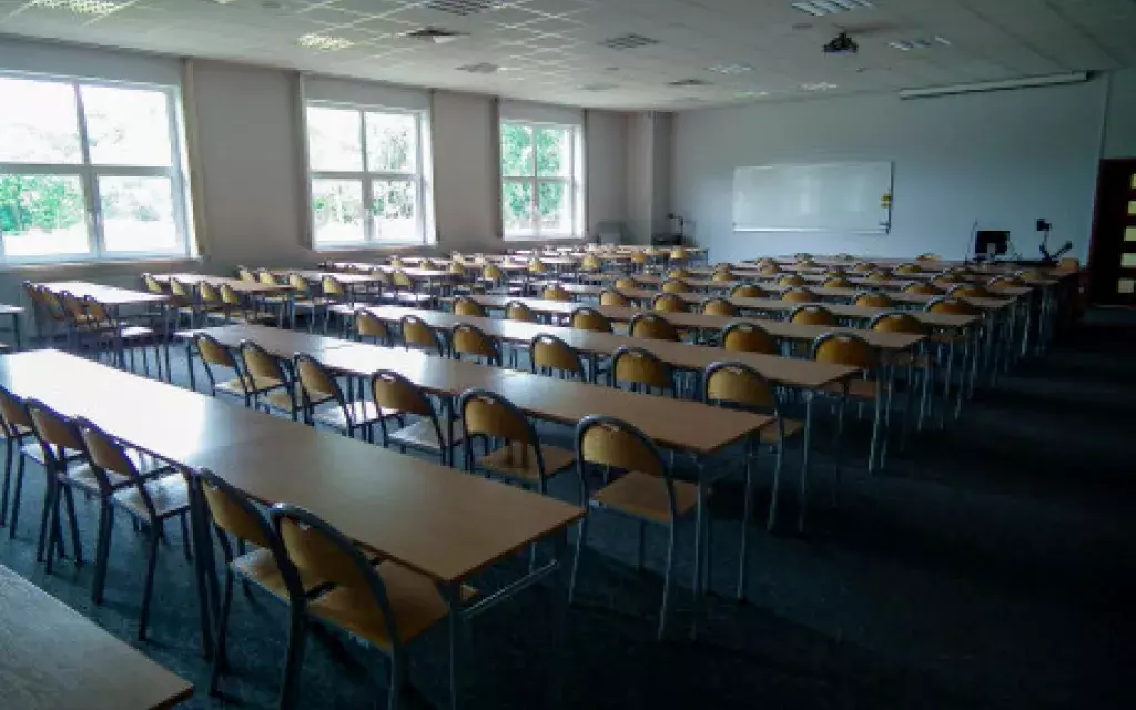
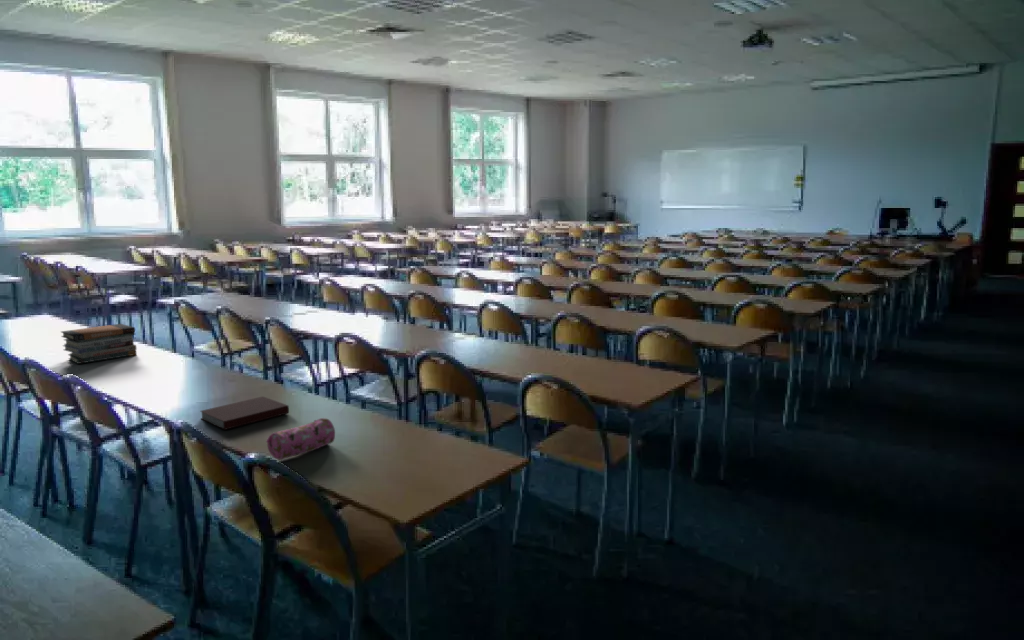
+ pencil case [265,417,336,461]
+ notebook [199,395,290,431]
+ book stack [60,323,138,365]
